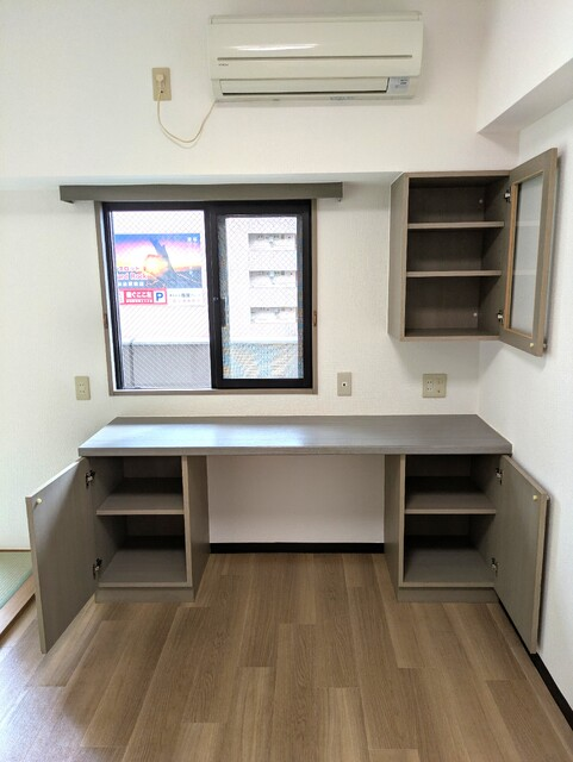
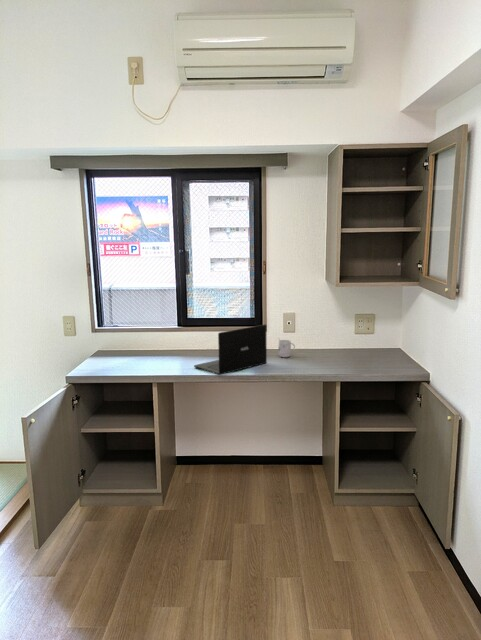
+ laptop [193,324,268,376]
+ mug [277,337,296,358]
